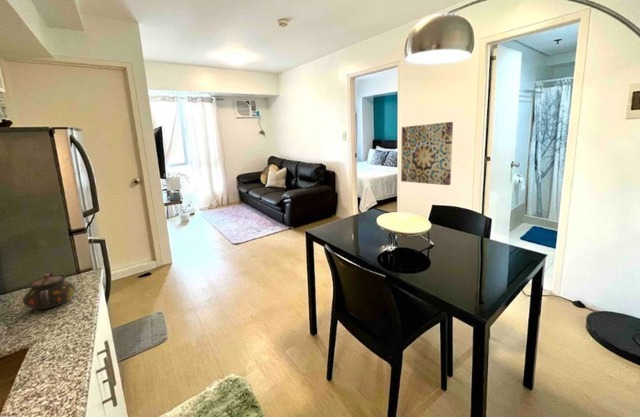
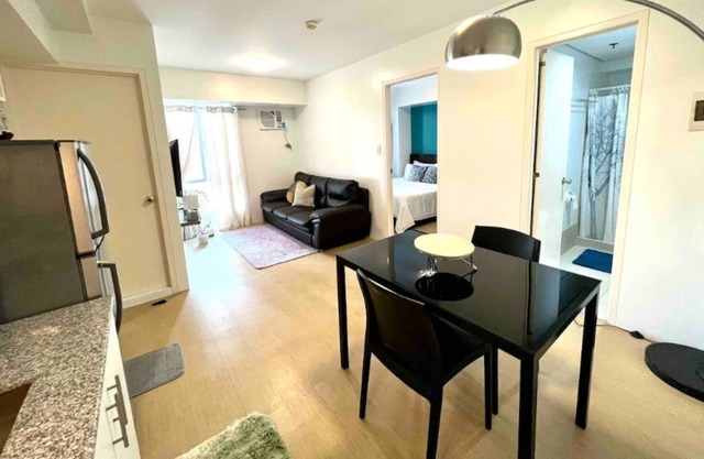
- wall art [400,121,454,186]
- teapot [22,271,76,310]
